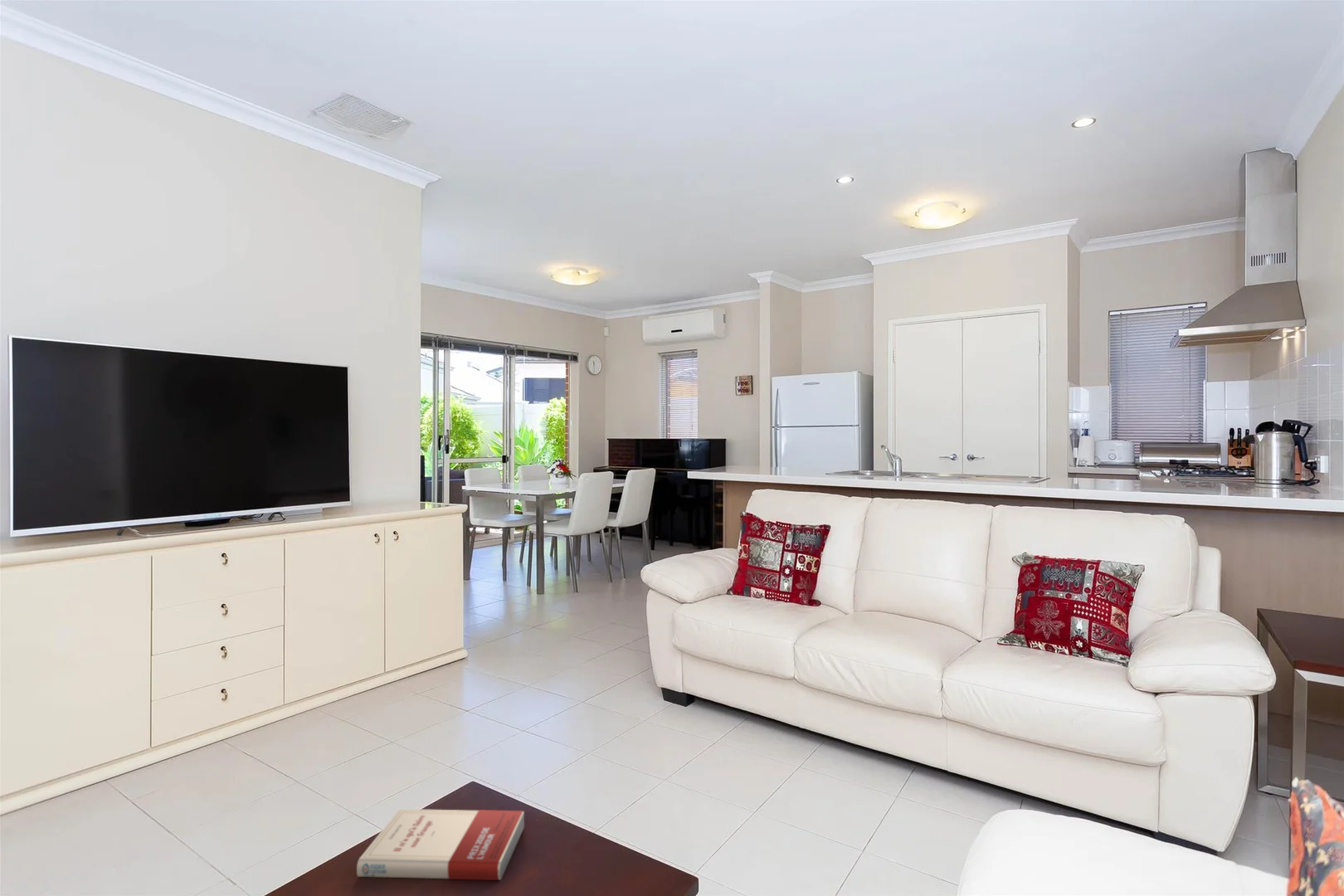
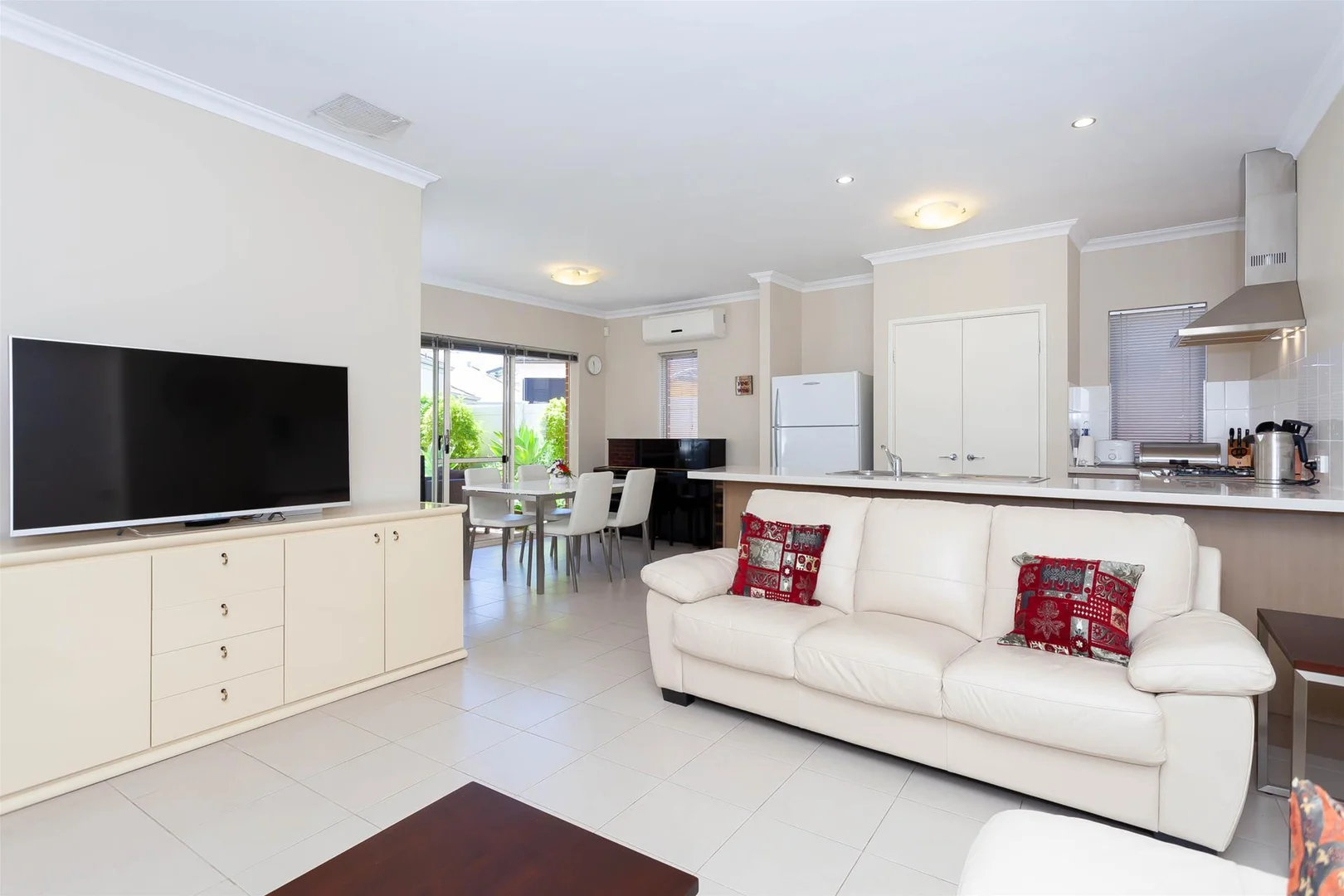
- book [356,808,525,881]
